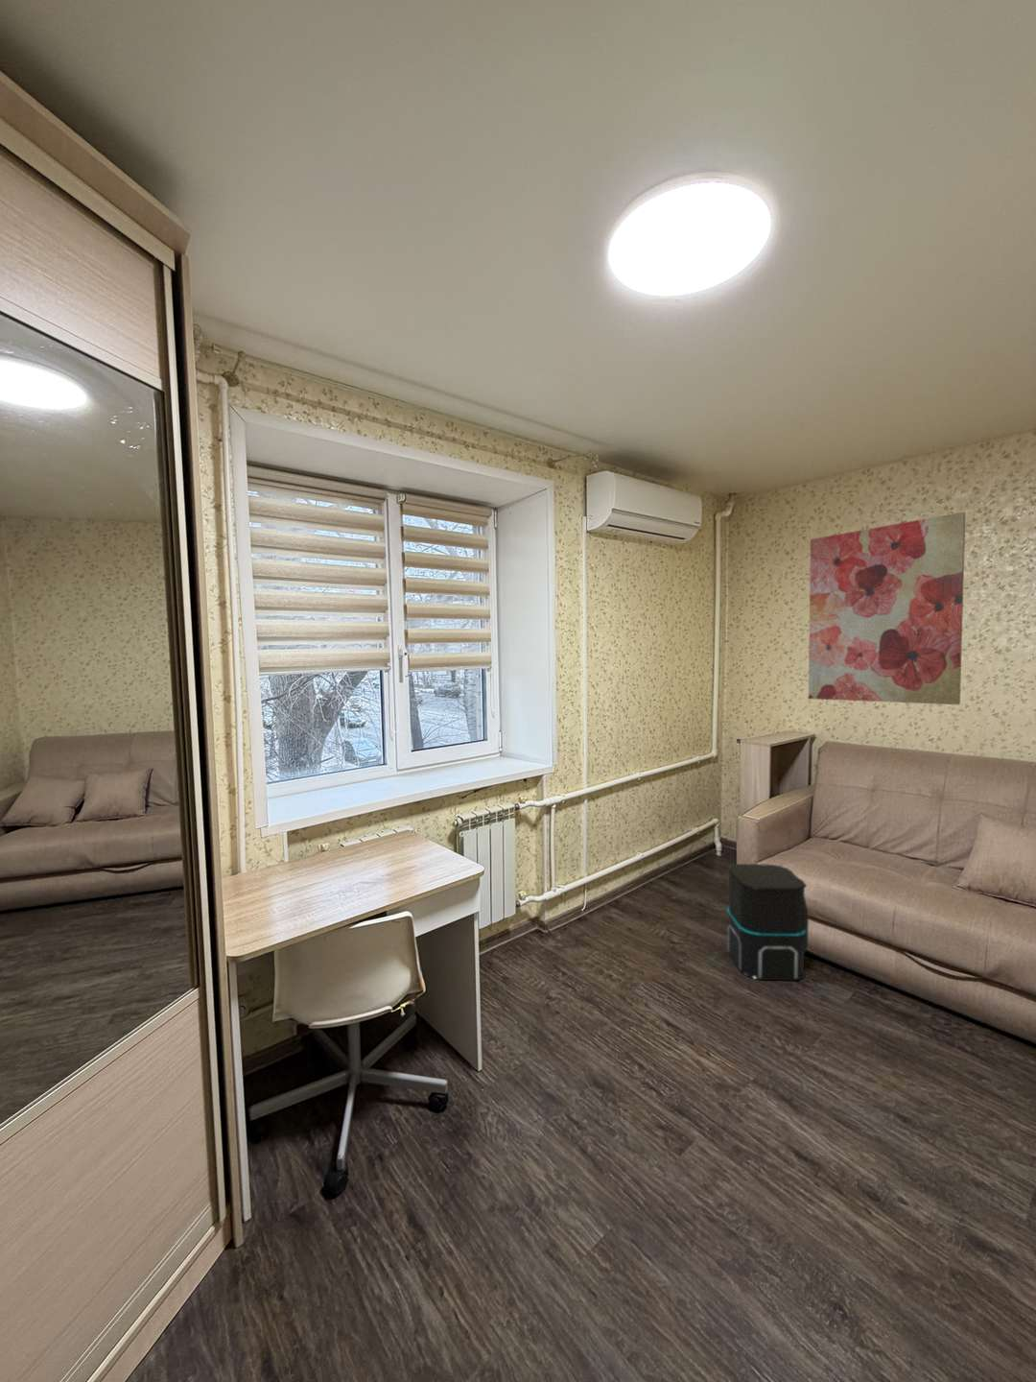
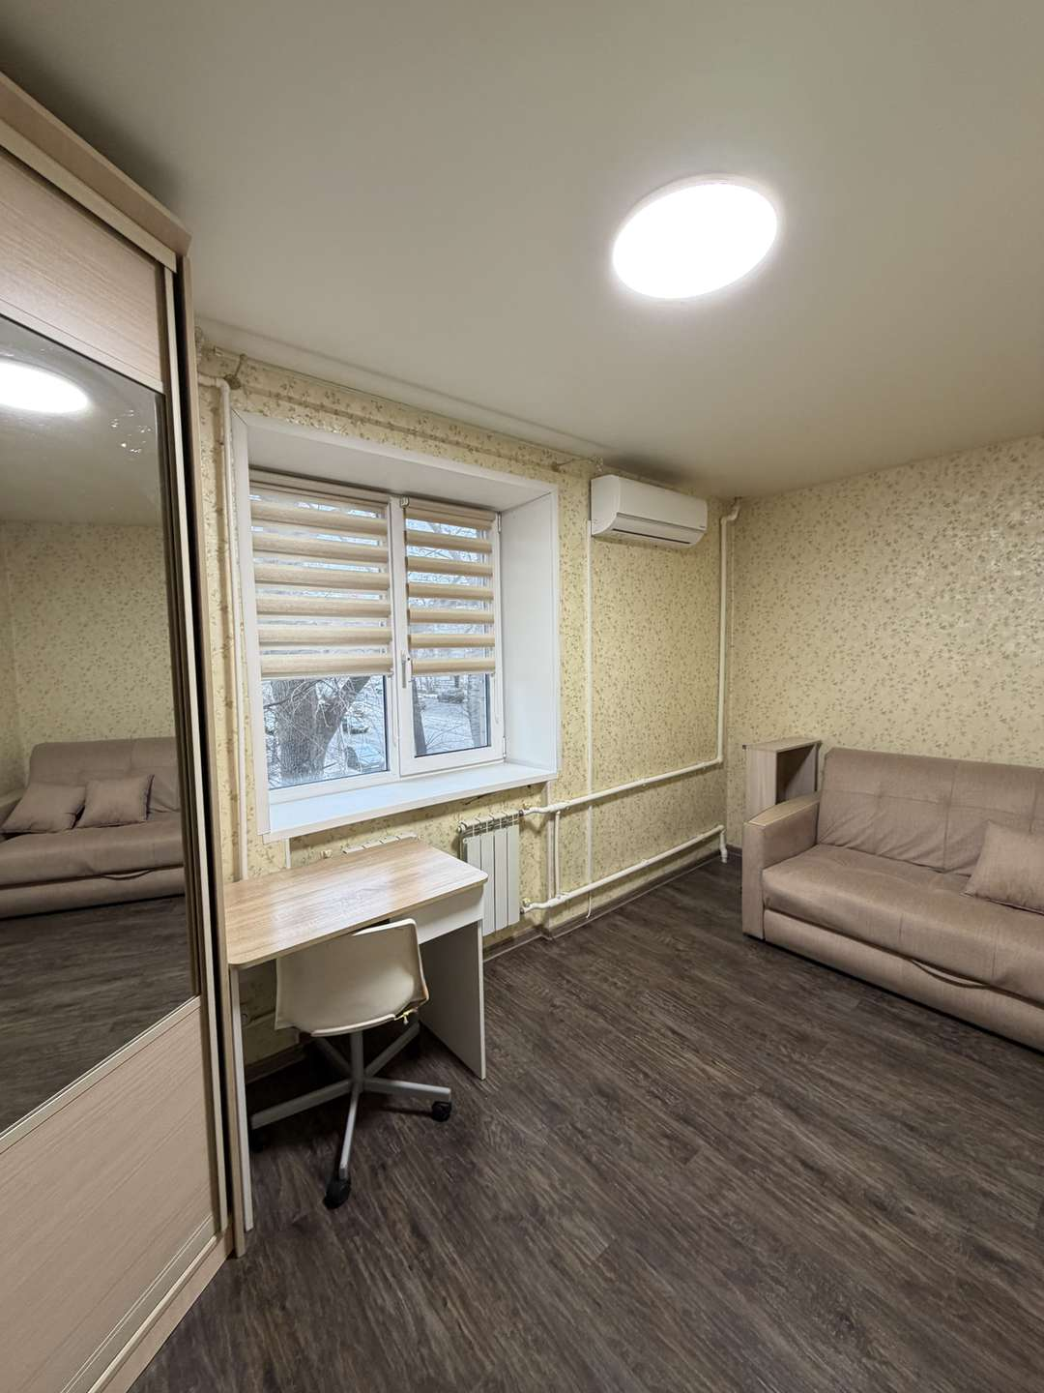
- wall art [807,510,967,705]
- speaker [725,863,810,980]
